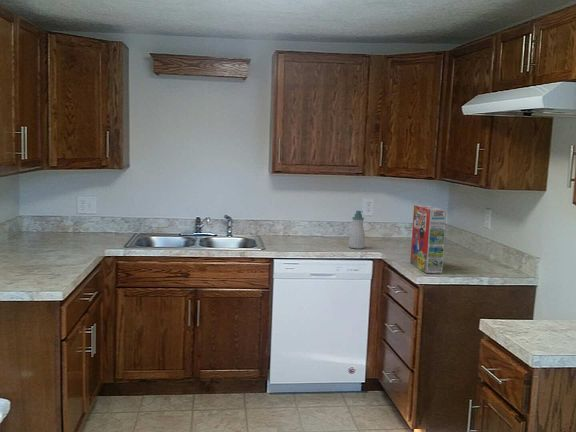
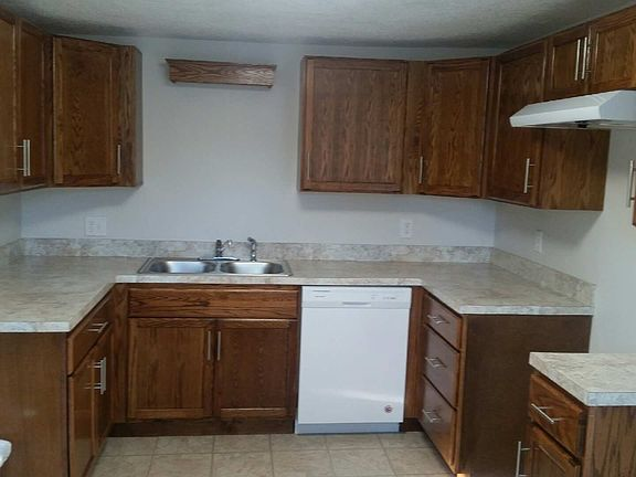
- cereal box [409,204,448,274]
- soap bottle [348,210,366,250]
